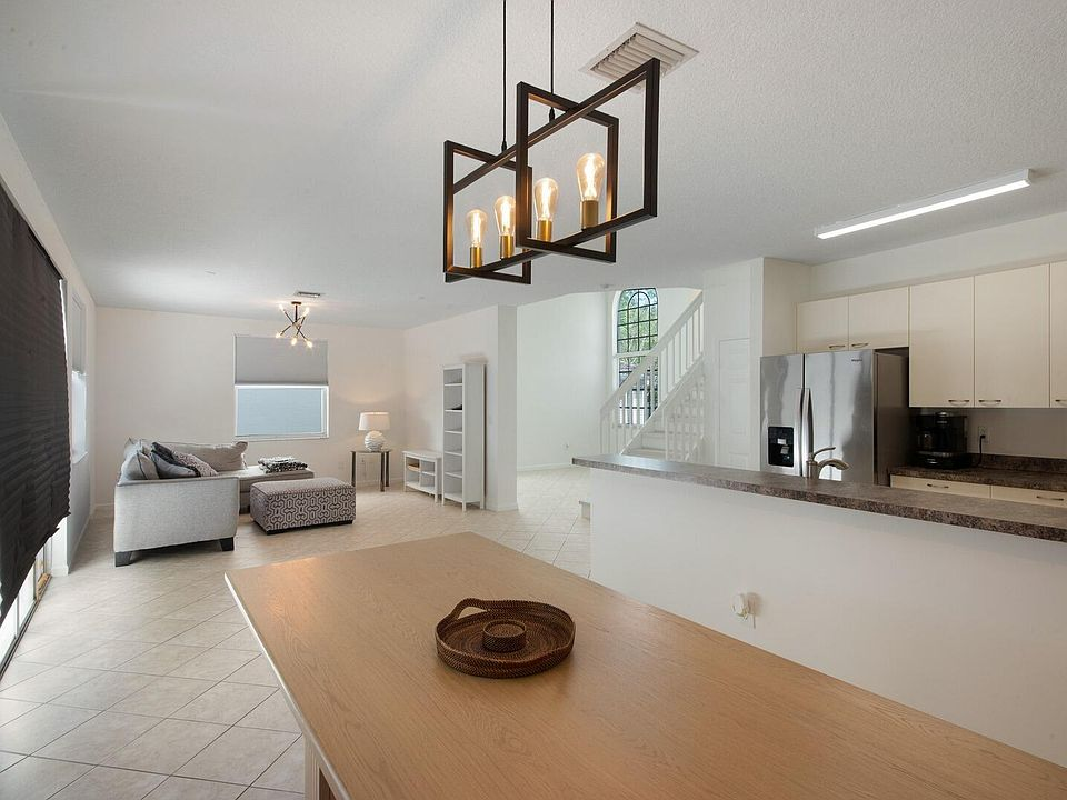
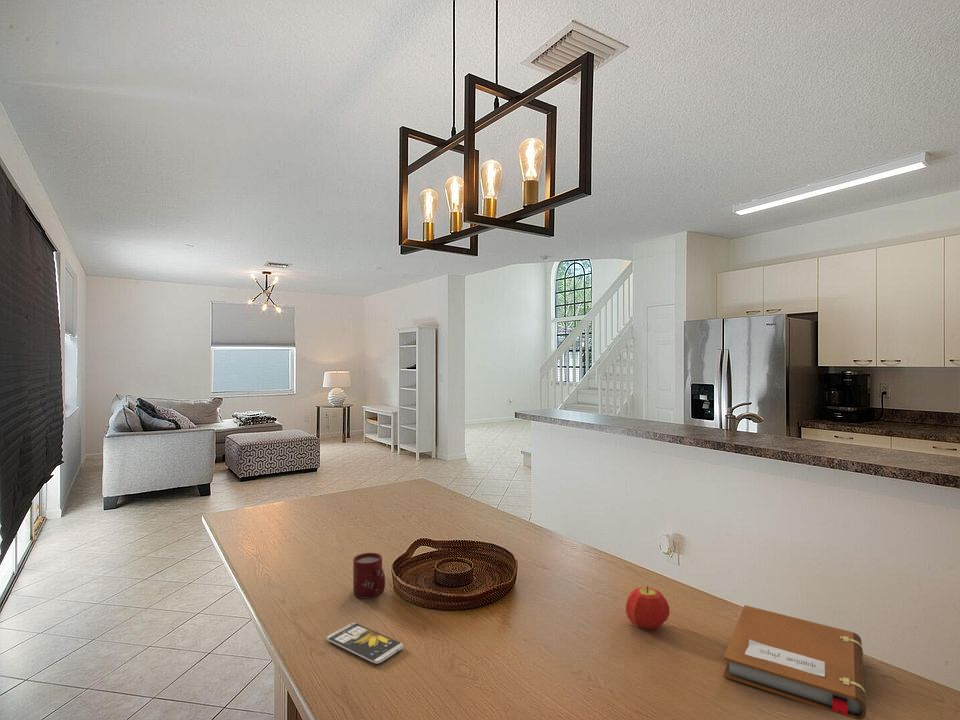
+ cup [352,552,386,599]
+ smartphone [326,622,404,664]
+ notebook [723,604,867,720]
+ fruit [625,585,670,630]
